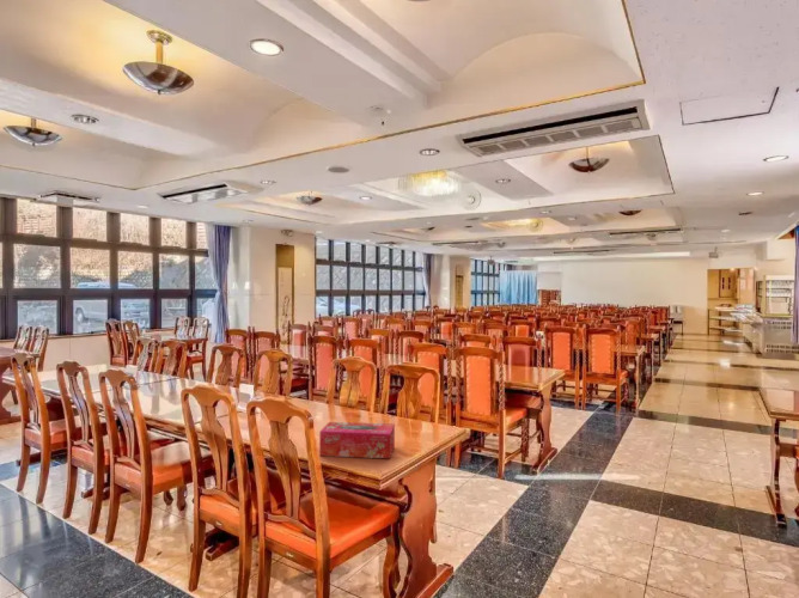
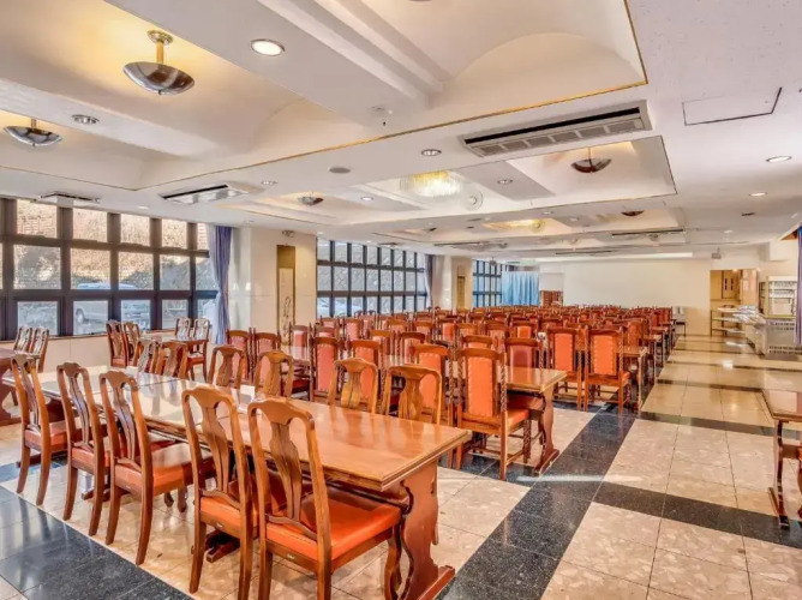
- tissue box [318,421,396,459]
